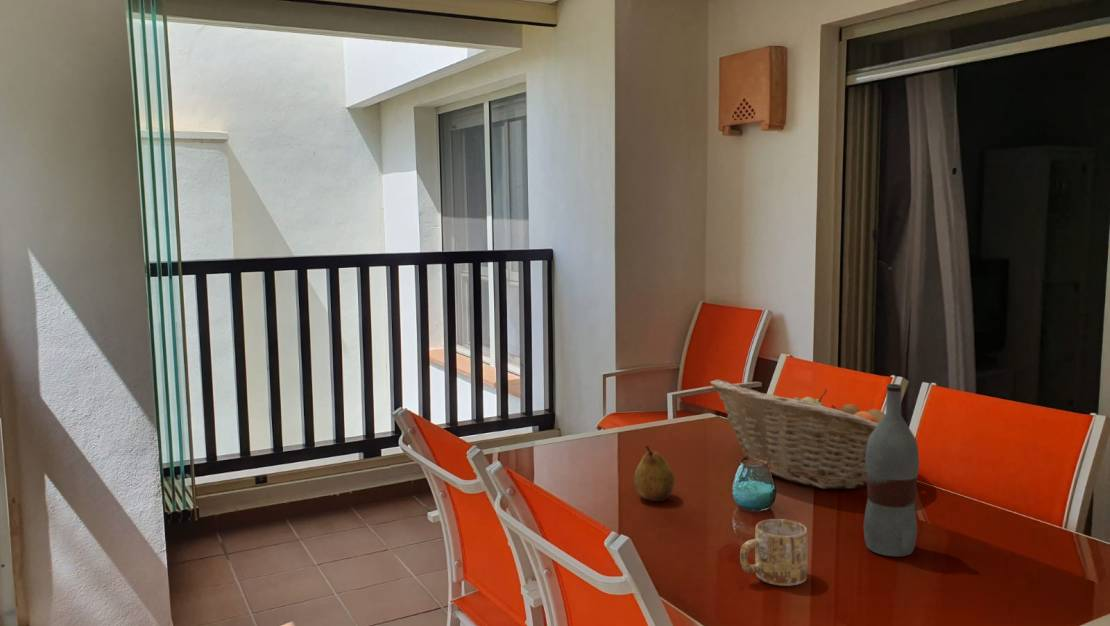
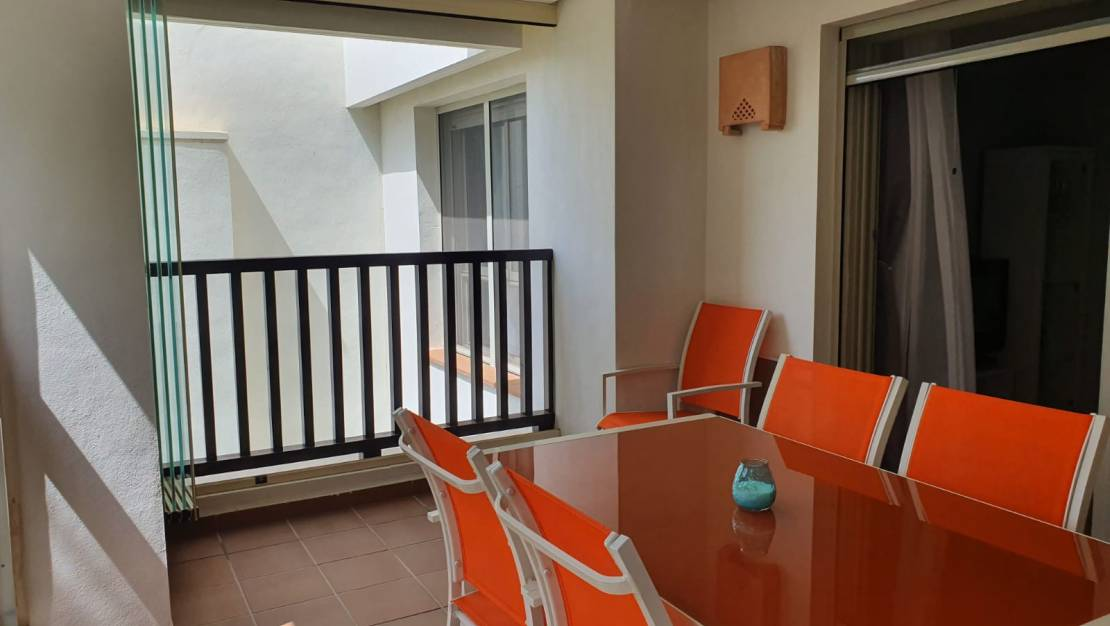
- fruit [633,445,676,502]
- mug [739,518,809,587]
- fruit basket [709,379,886,490]
- bottle [862,383,921,557]
